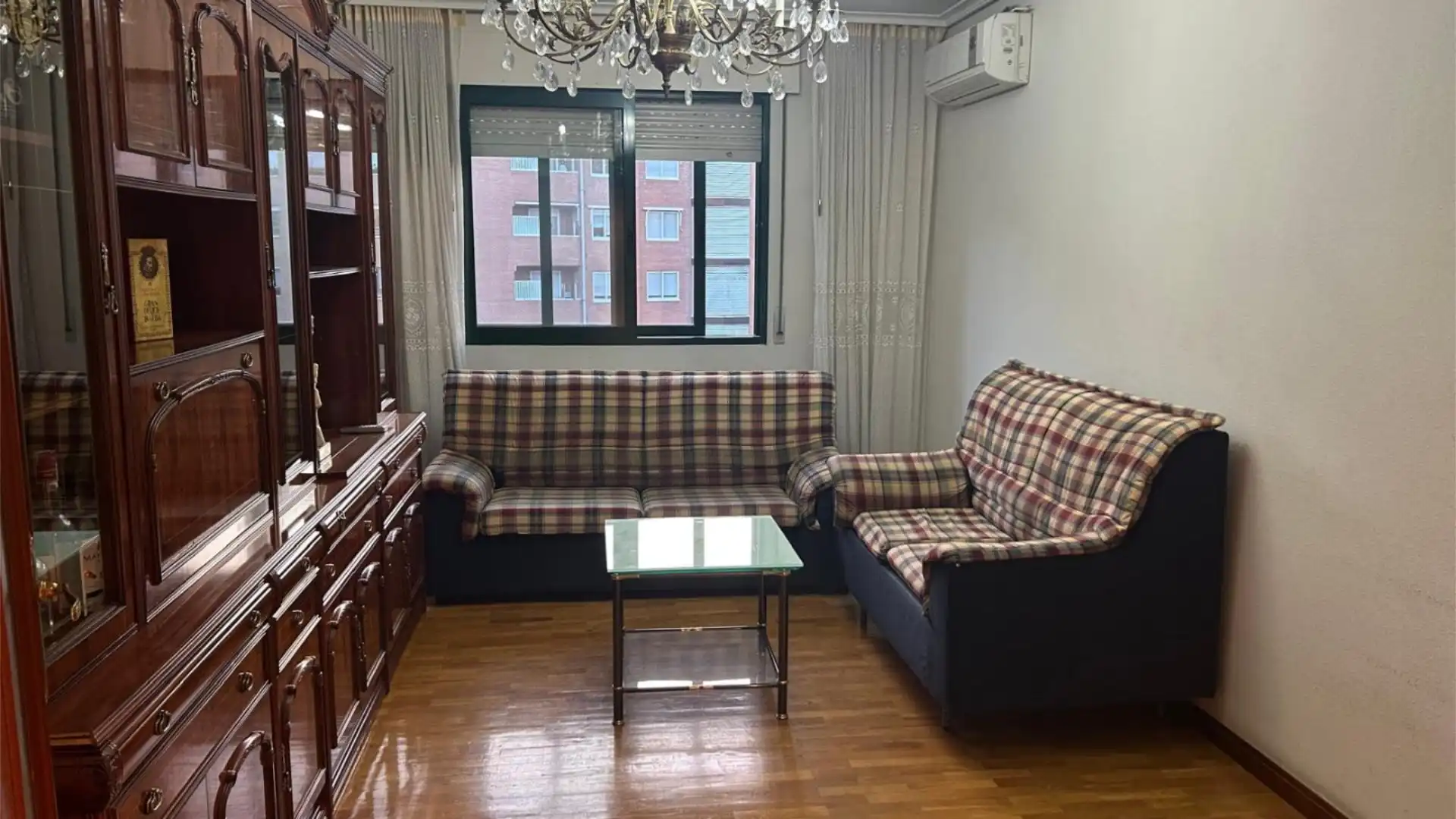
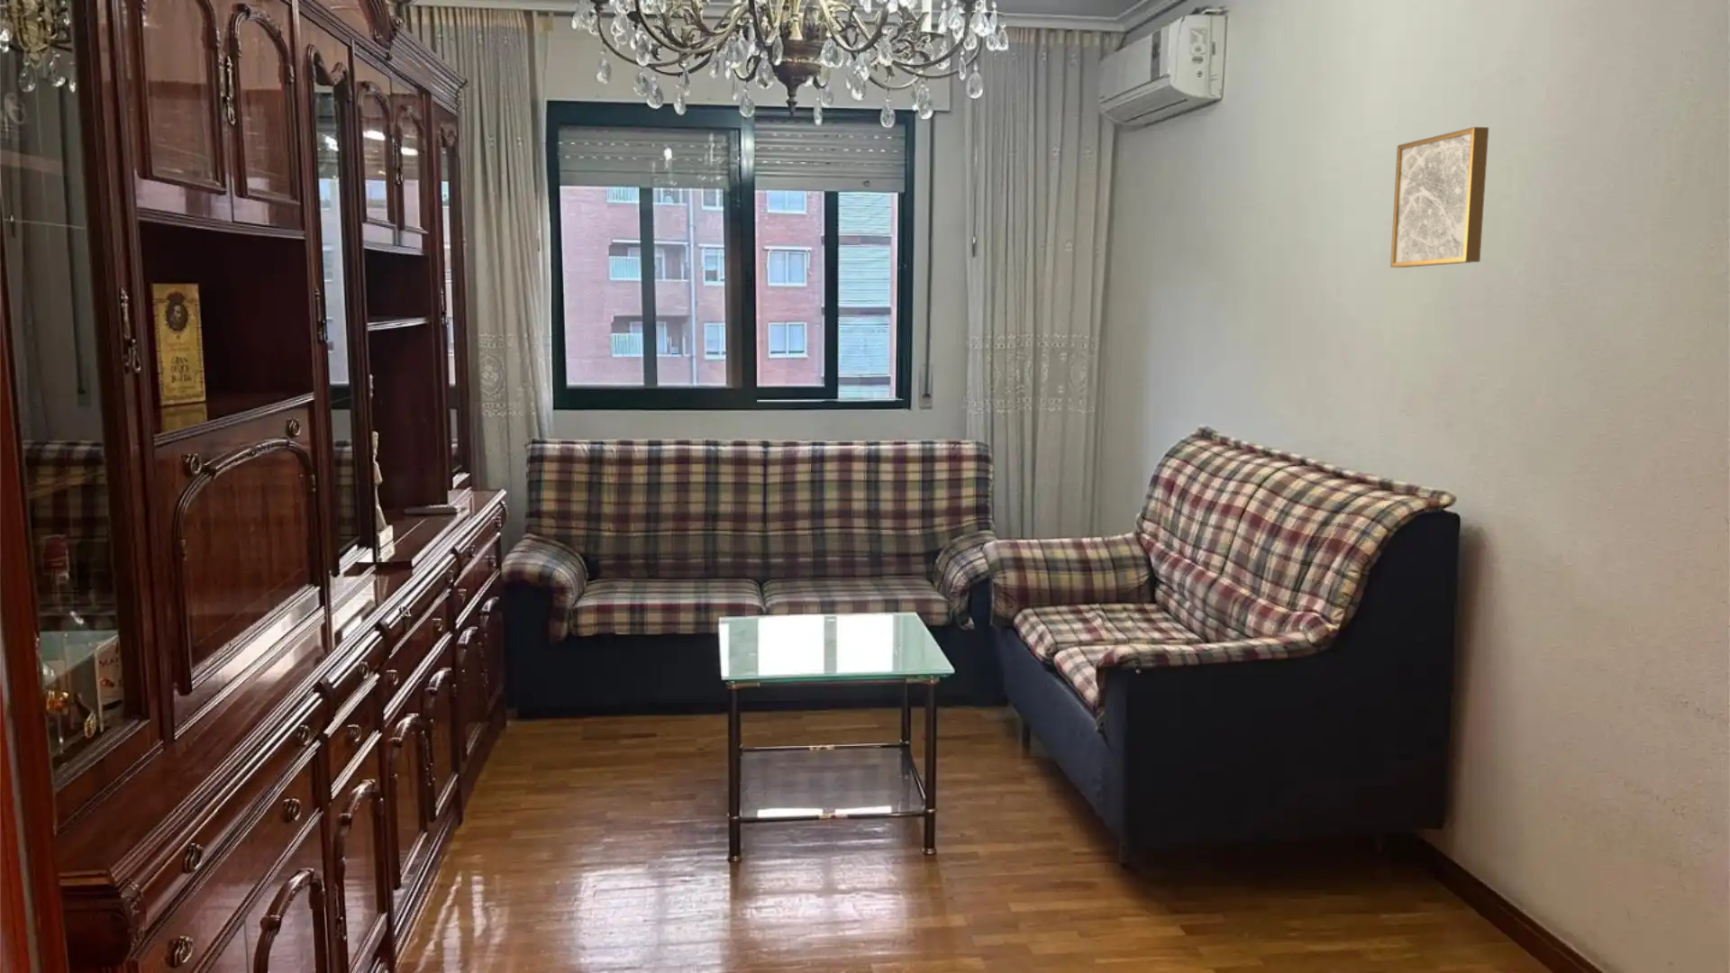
+ wall art [1389,126,1490,268]
